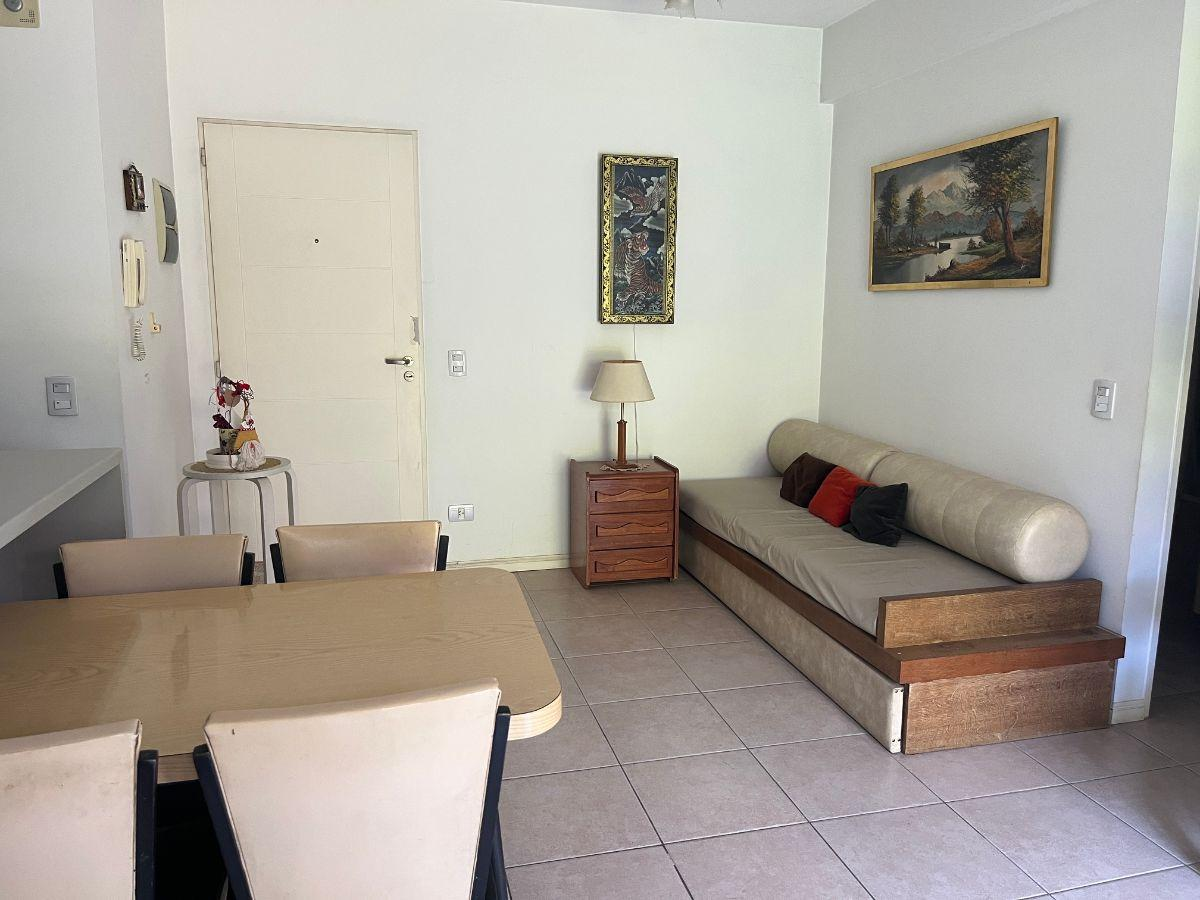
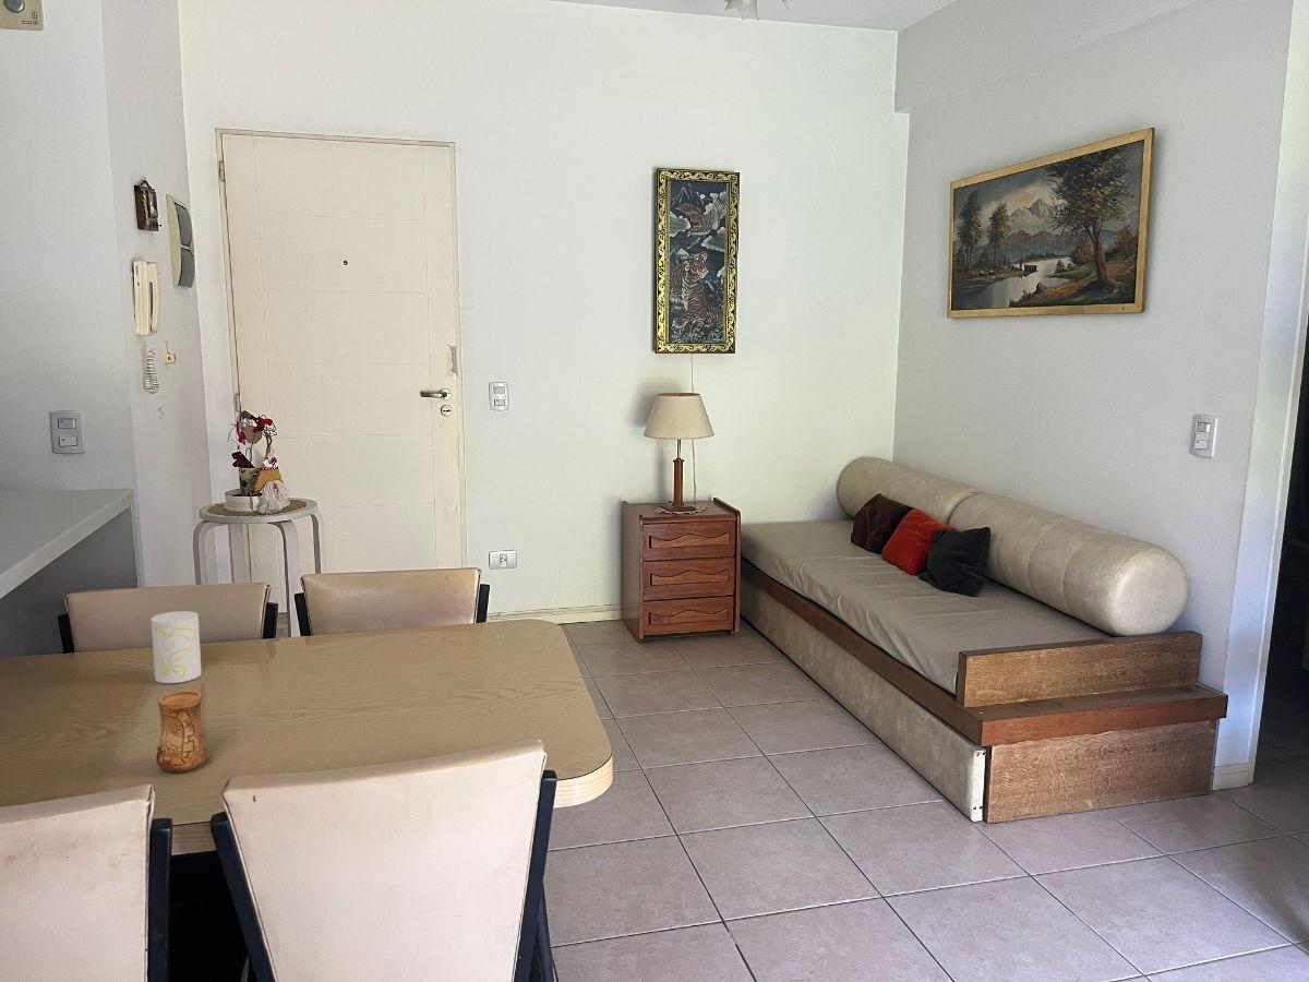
+ cup [151,610,203,684]
+ cup [155,690,211,774]
